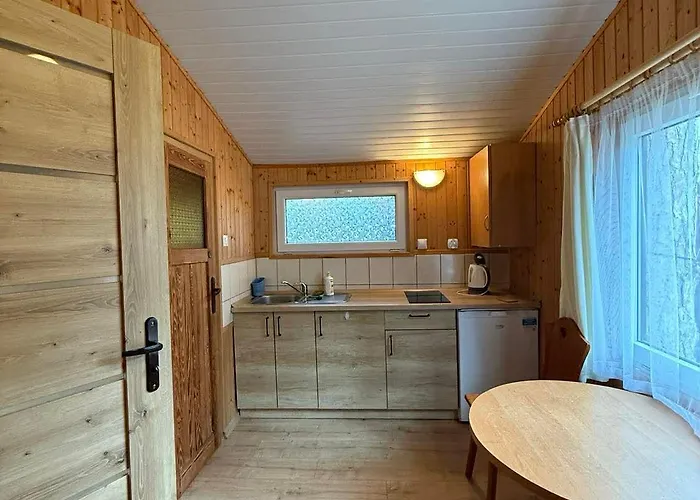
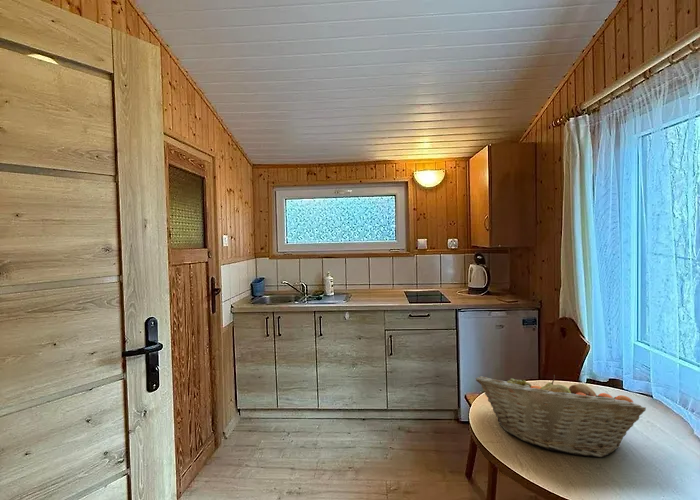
+ fruit basket [475,374,647,458]
